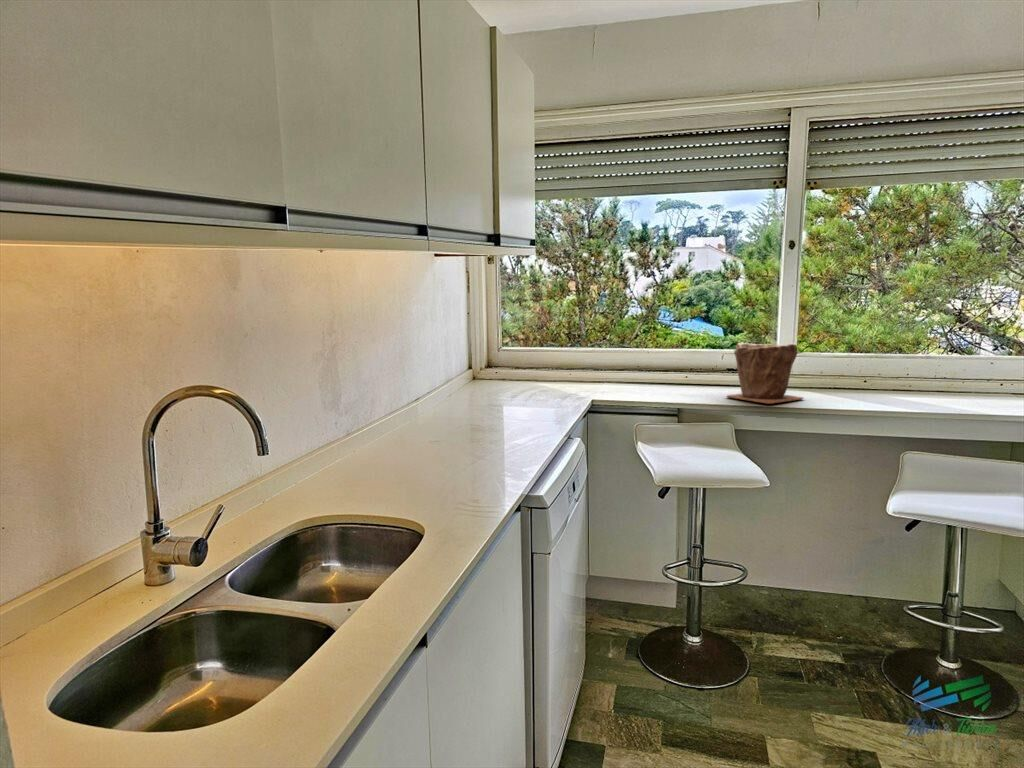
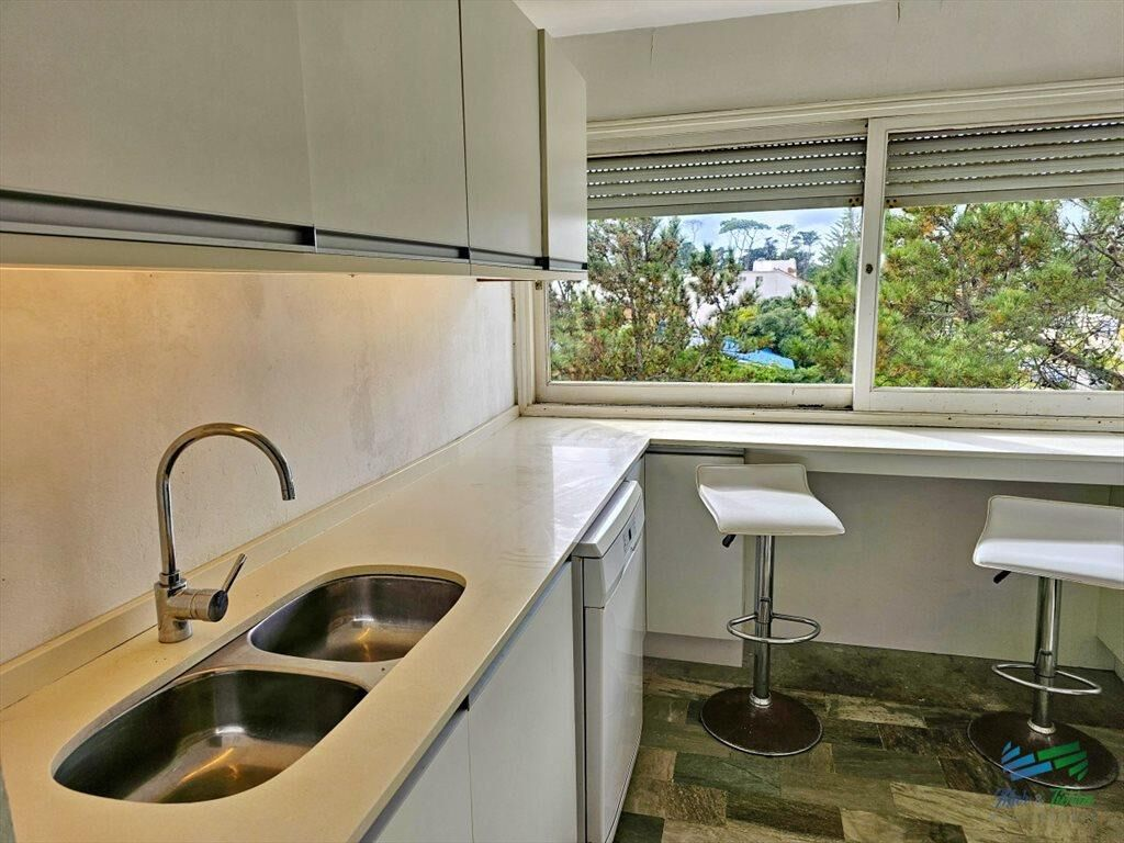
- plant pot [725,341,805,405]
